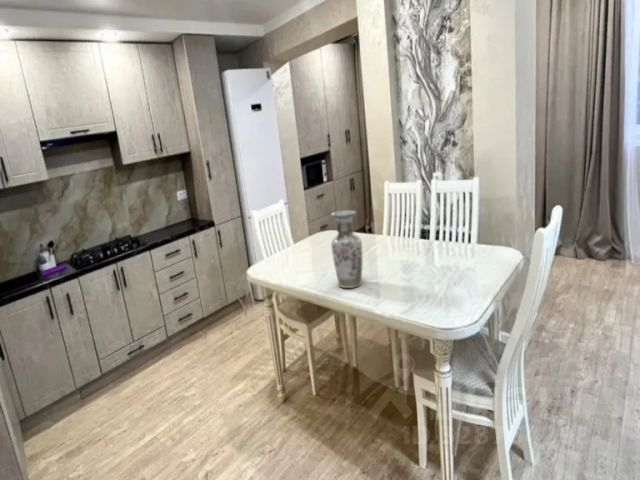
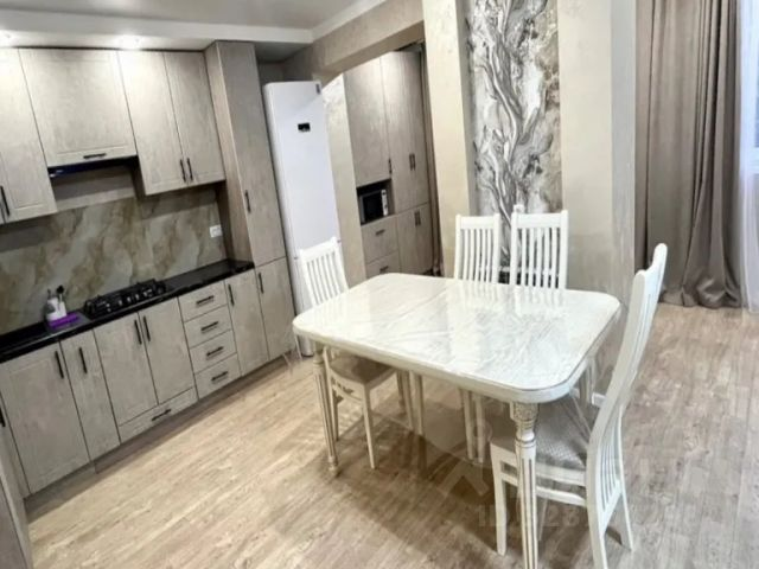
- vase [330,209,364,289]
